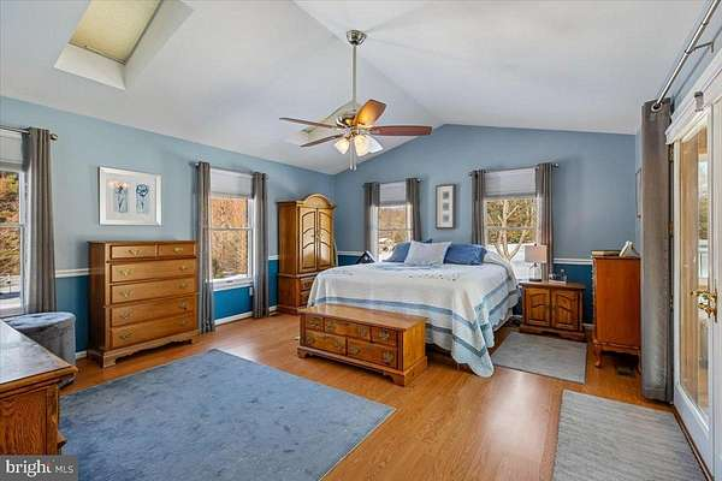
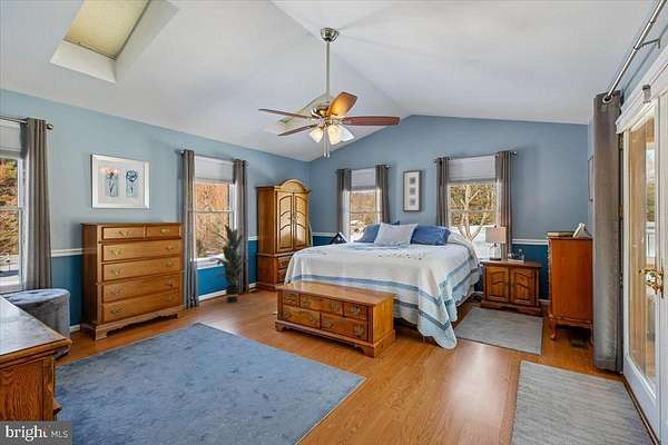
+ indoor plant [208,224,257,304]
